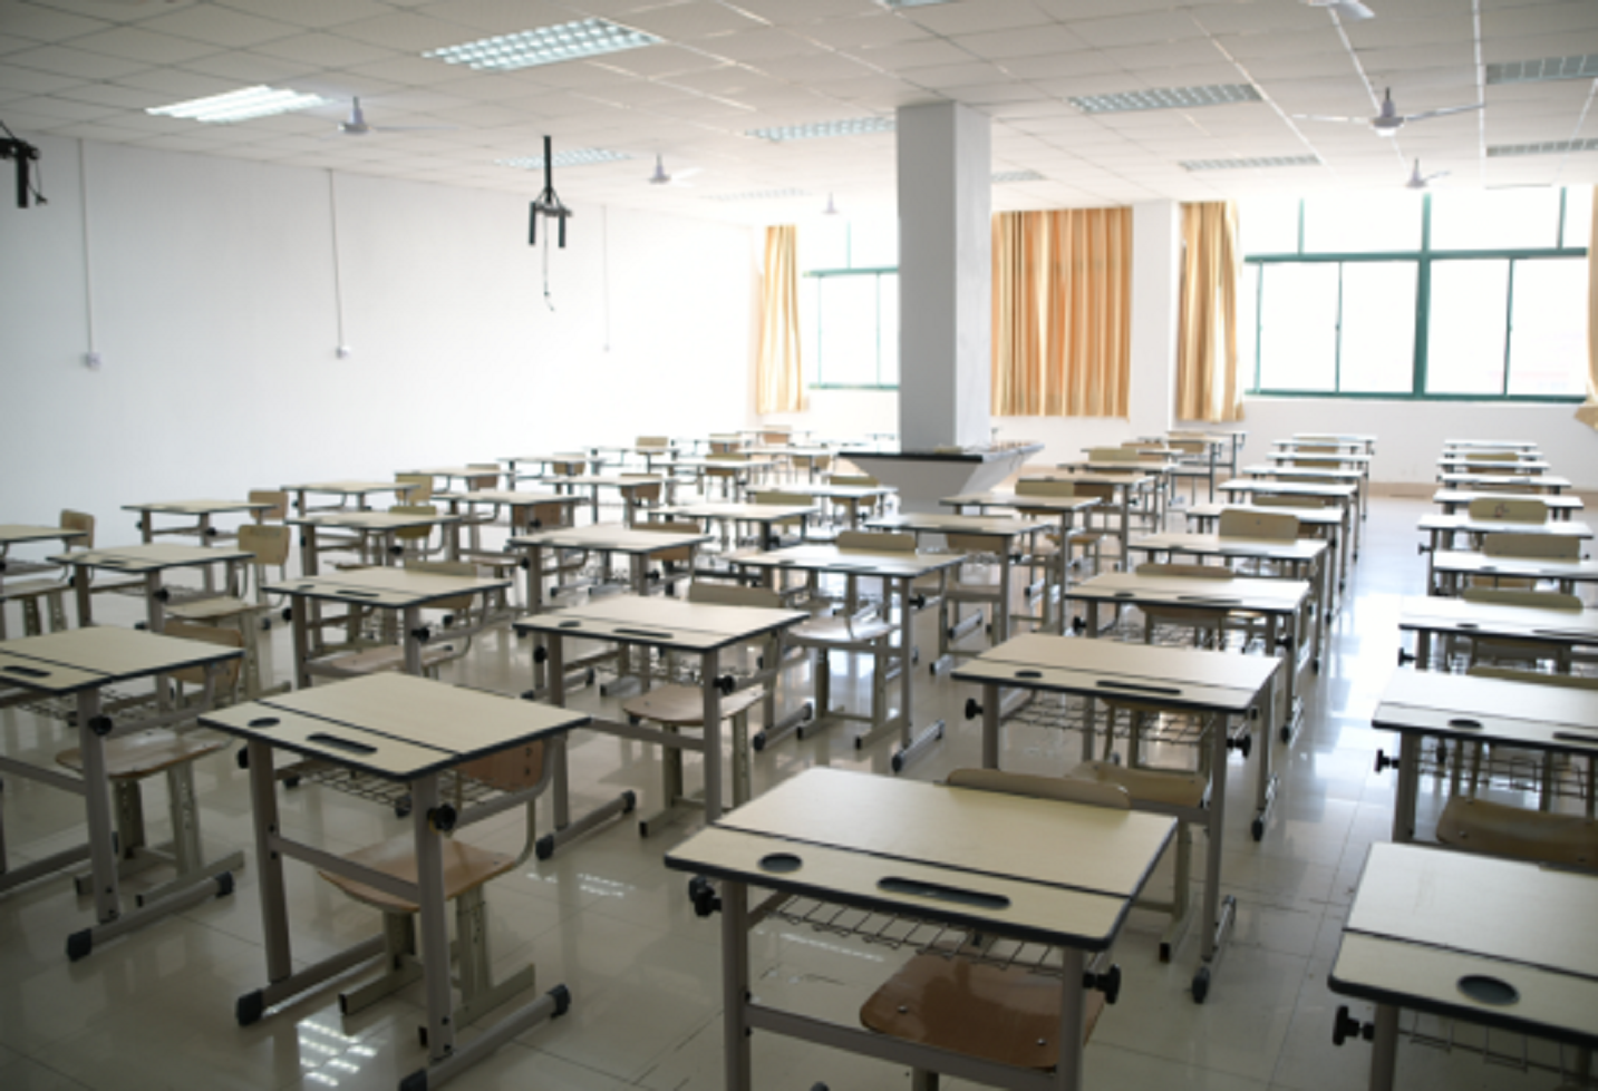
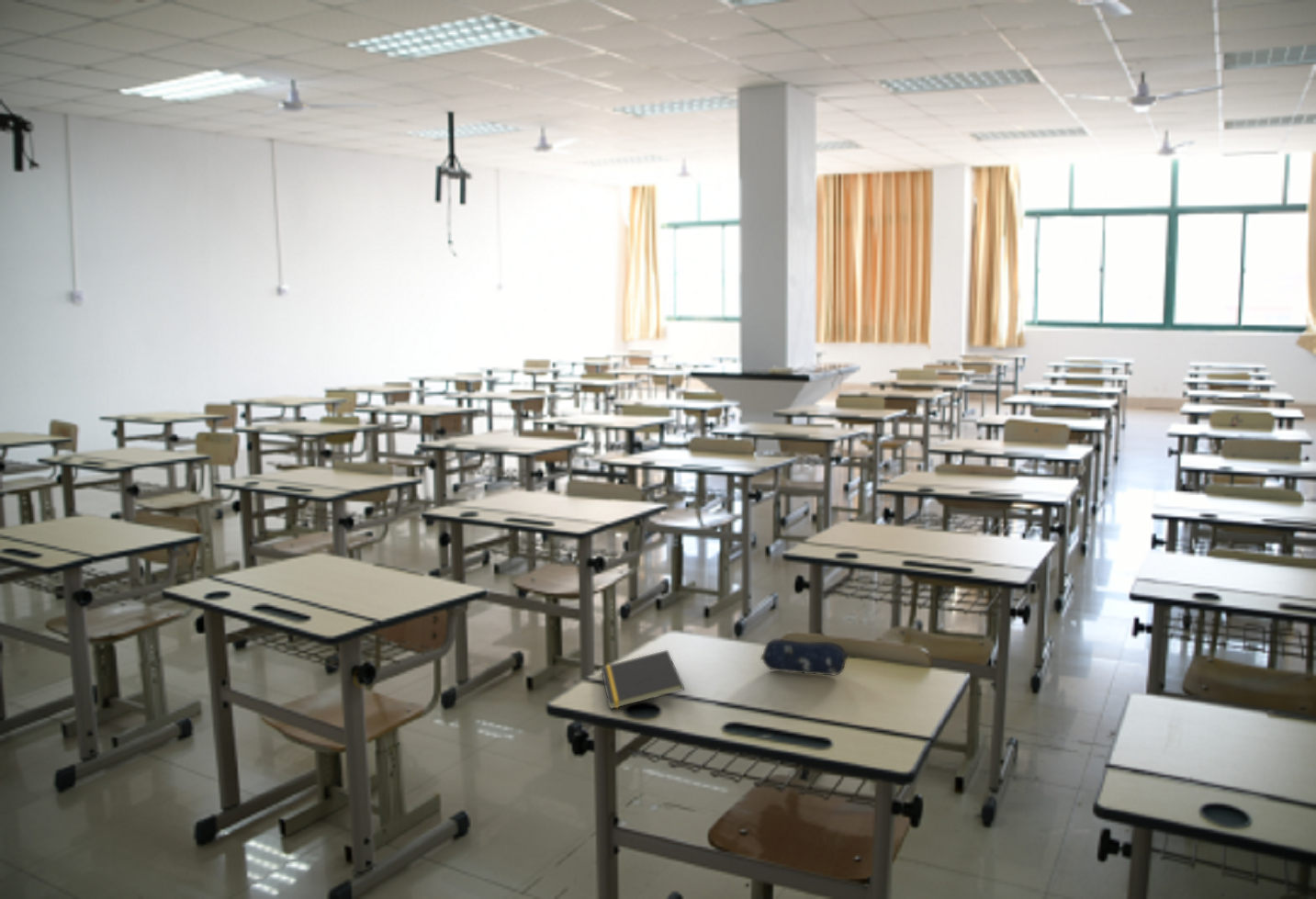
+ pencil case [759,638,849,676]
+ notepad [600,649,685,710]
